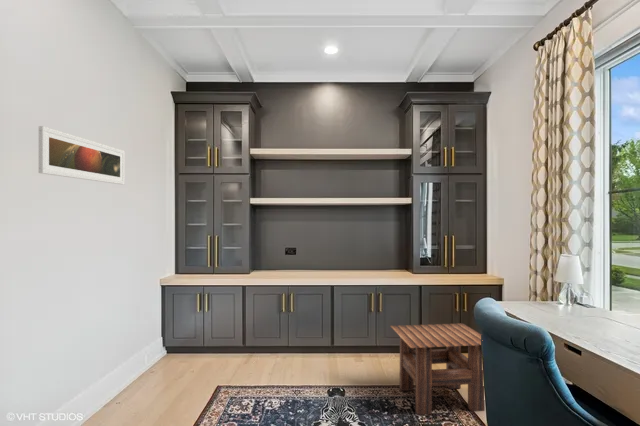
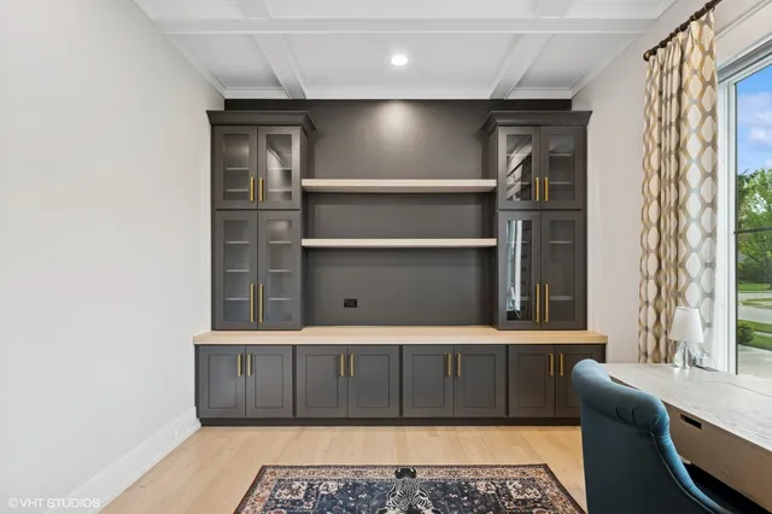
- side table [390,322,486,416]
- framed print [38,125,126,185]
